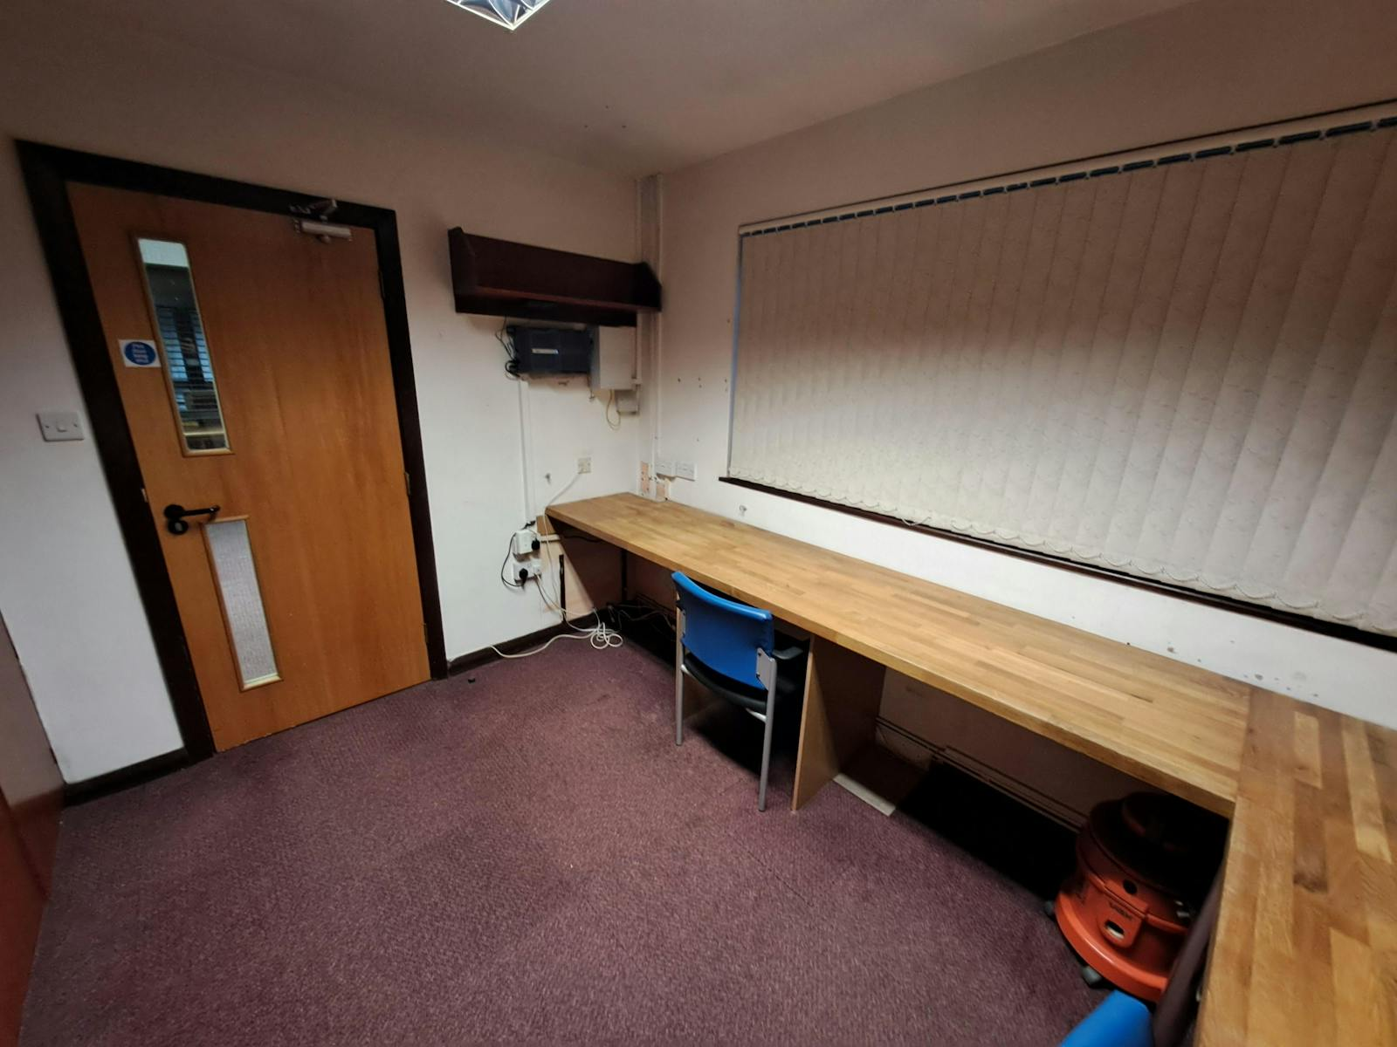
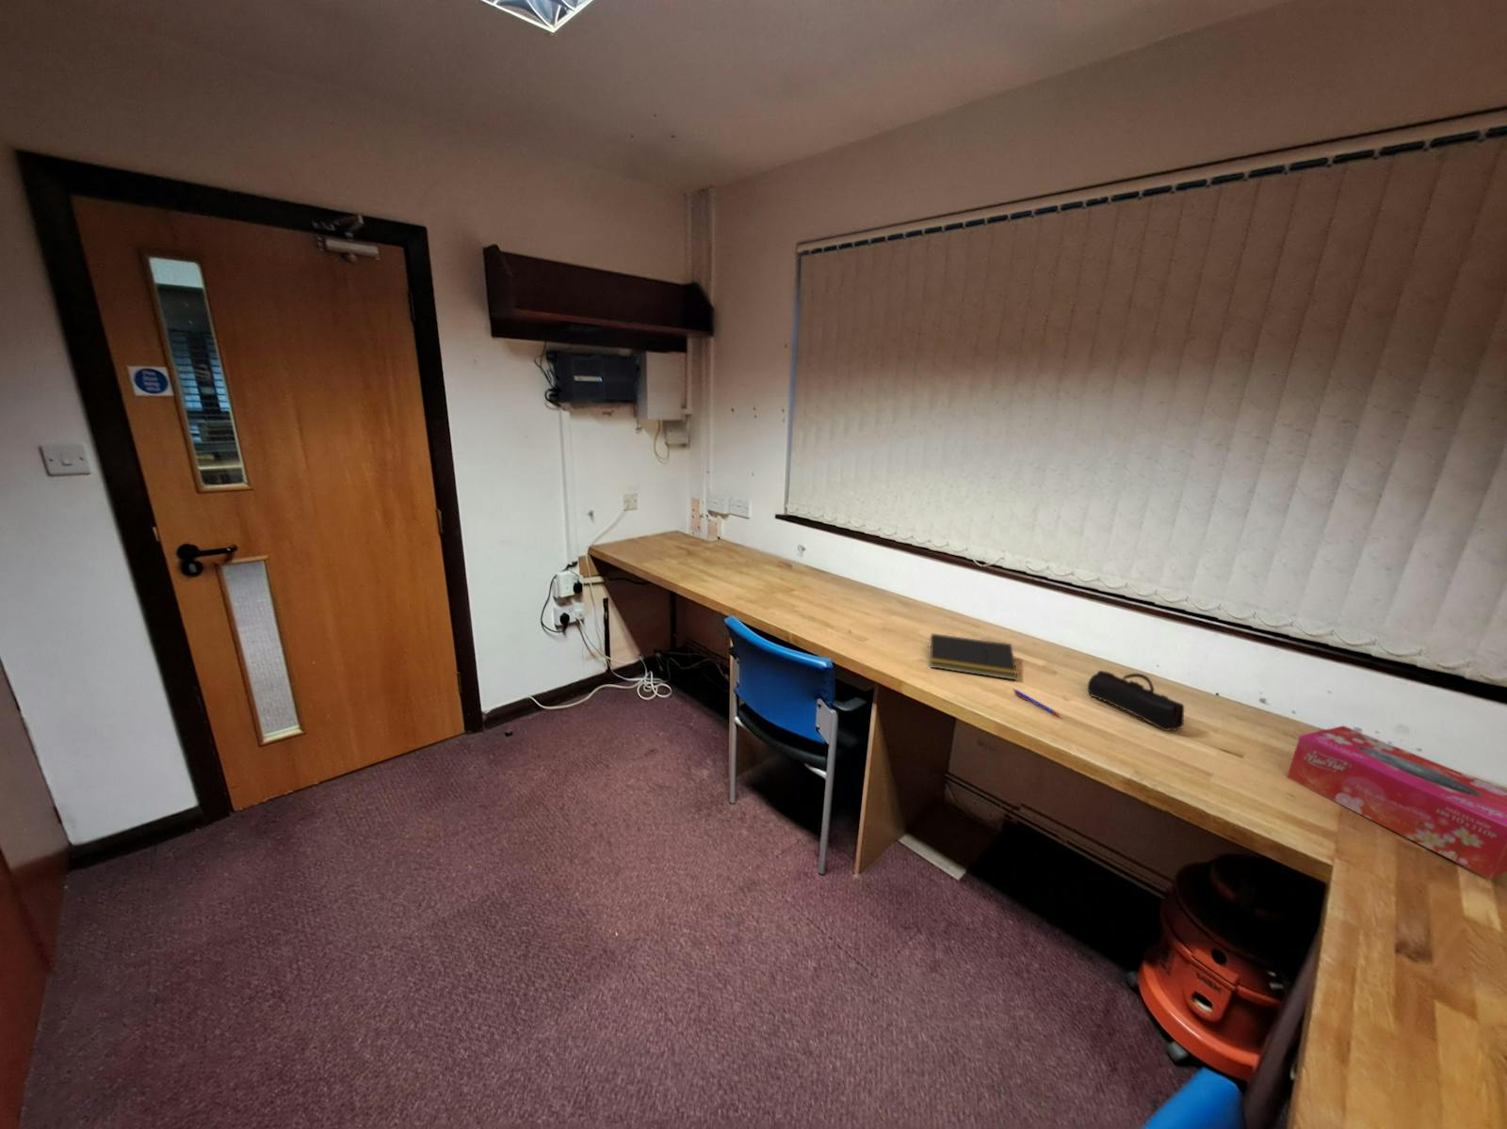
+ pen [1011,688,1062,717]
+ pencil case [1086,670,1185,732]
+ notepad [927,632,1019,681]
+ tissue box [1285,725,1507,880]
